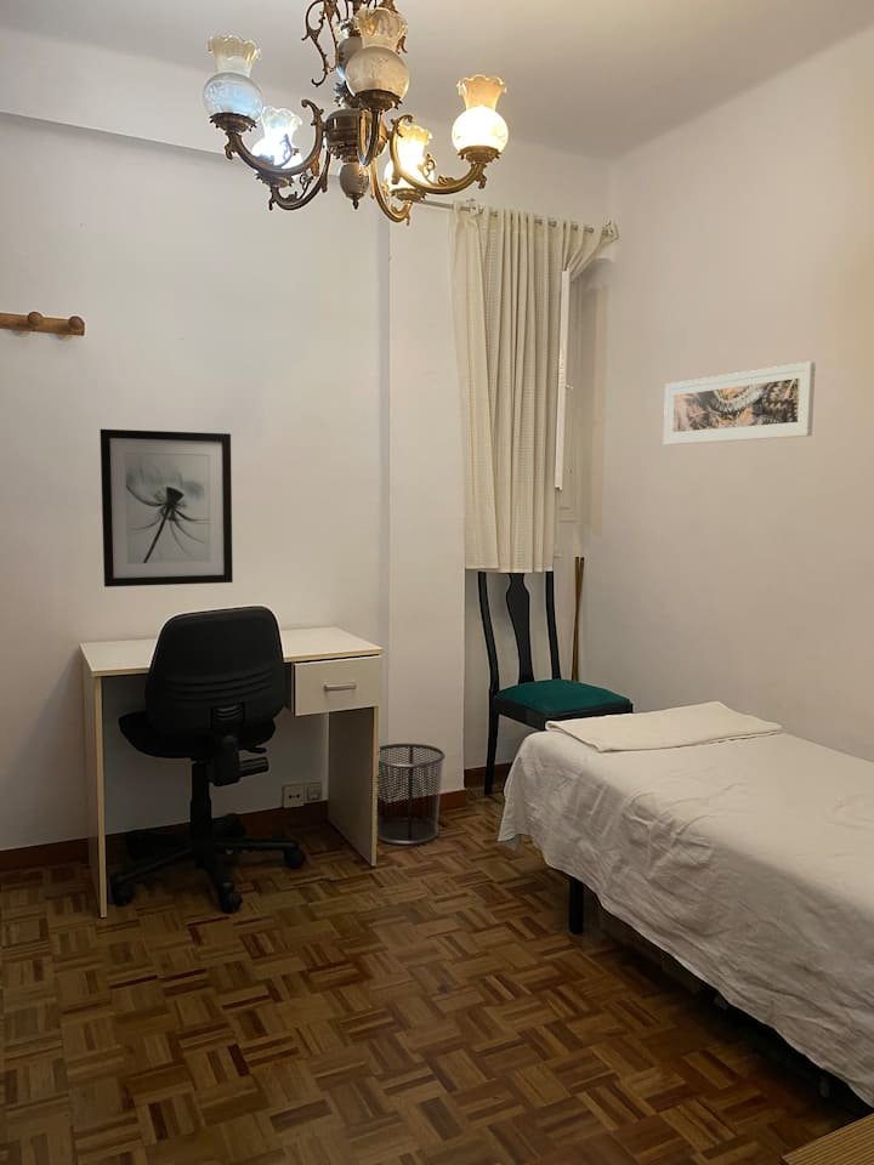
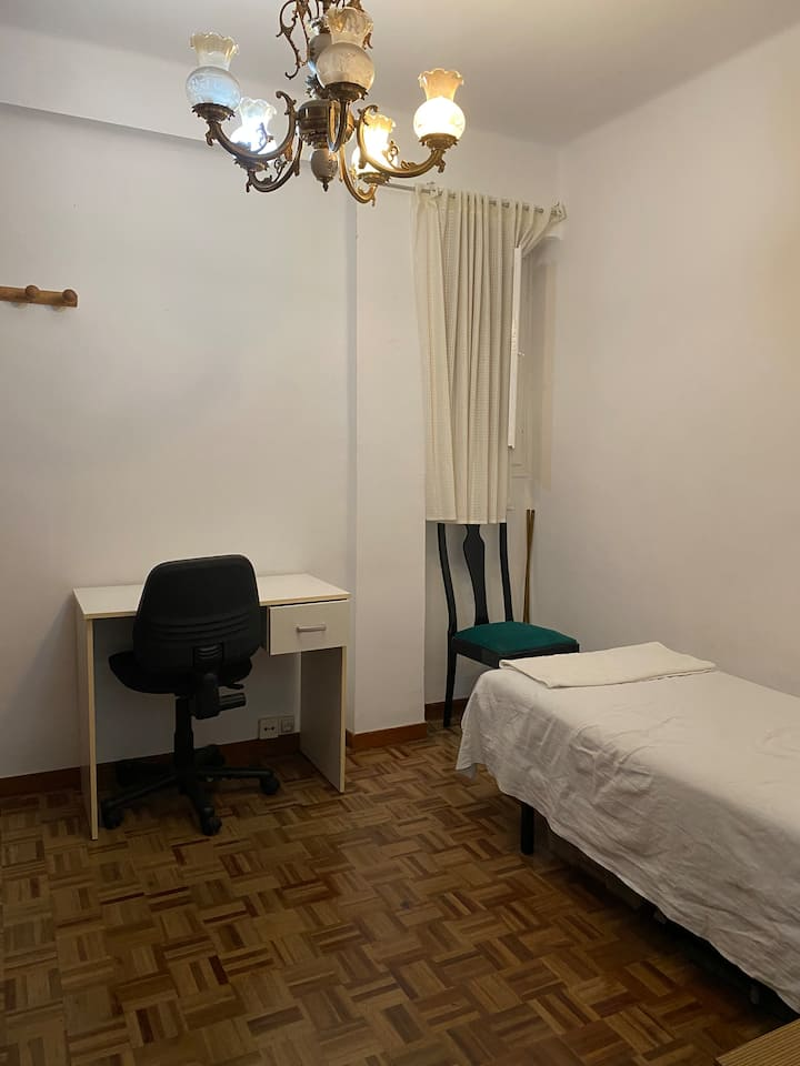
- wall art [98,428,234,589]
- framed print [663,360,817,447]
- waste bin [376,743,445,846]
